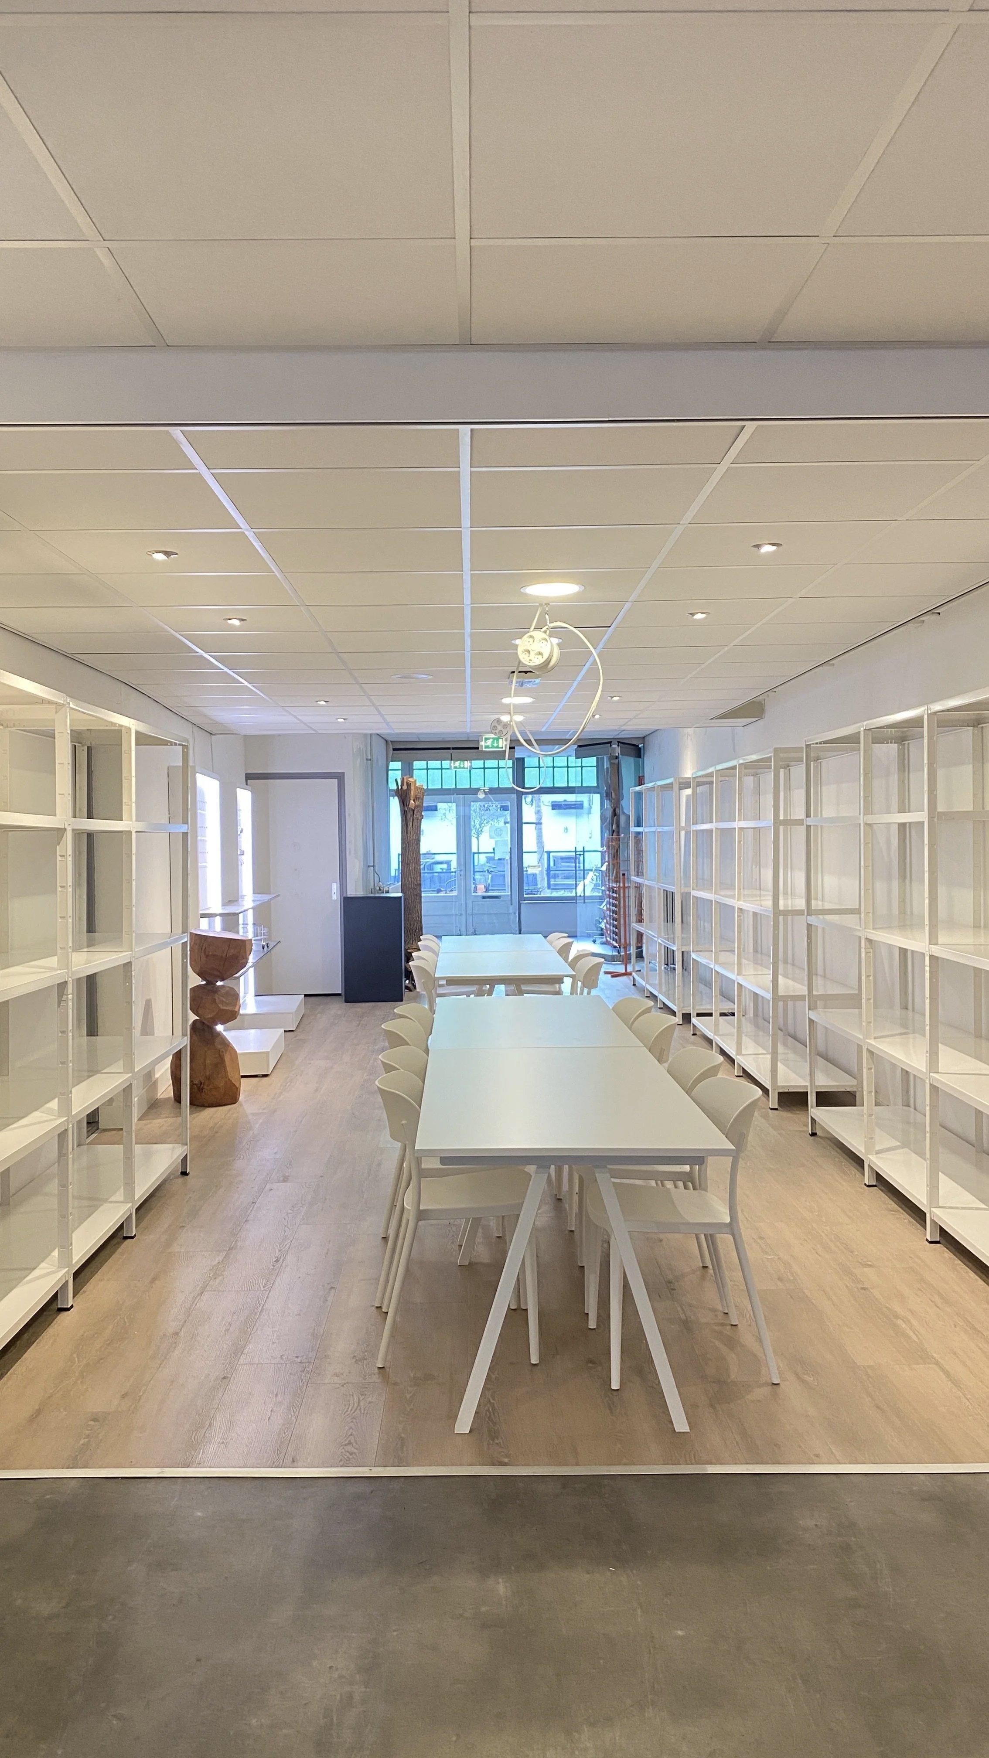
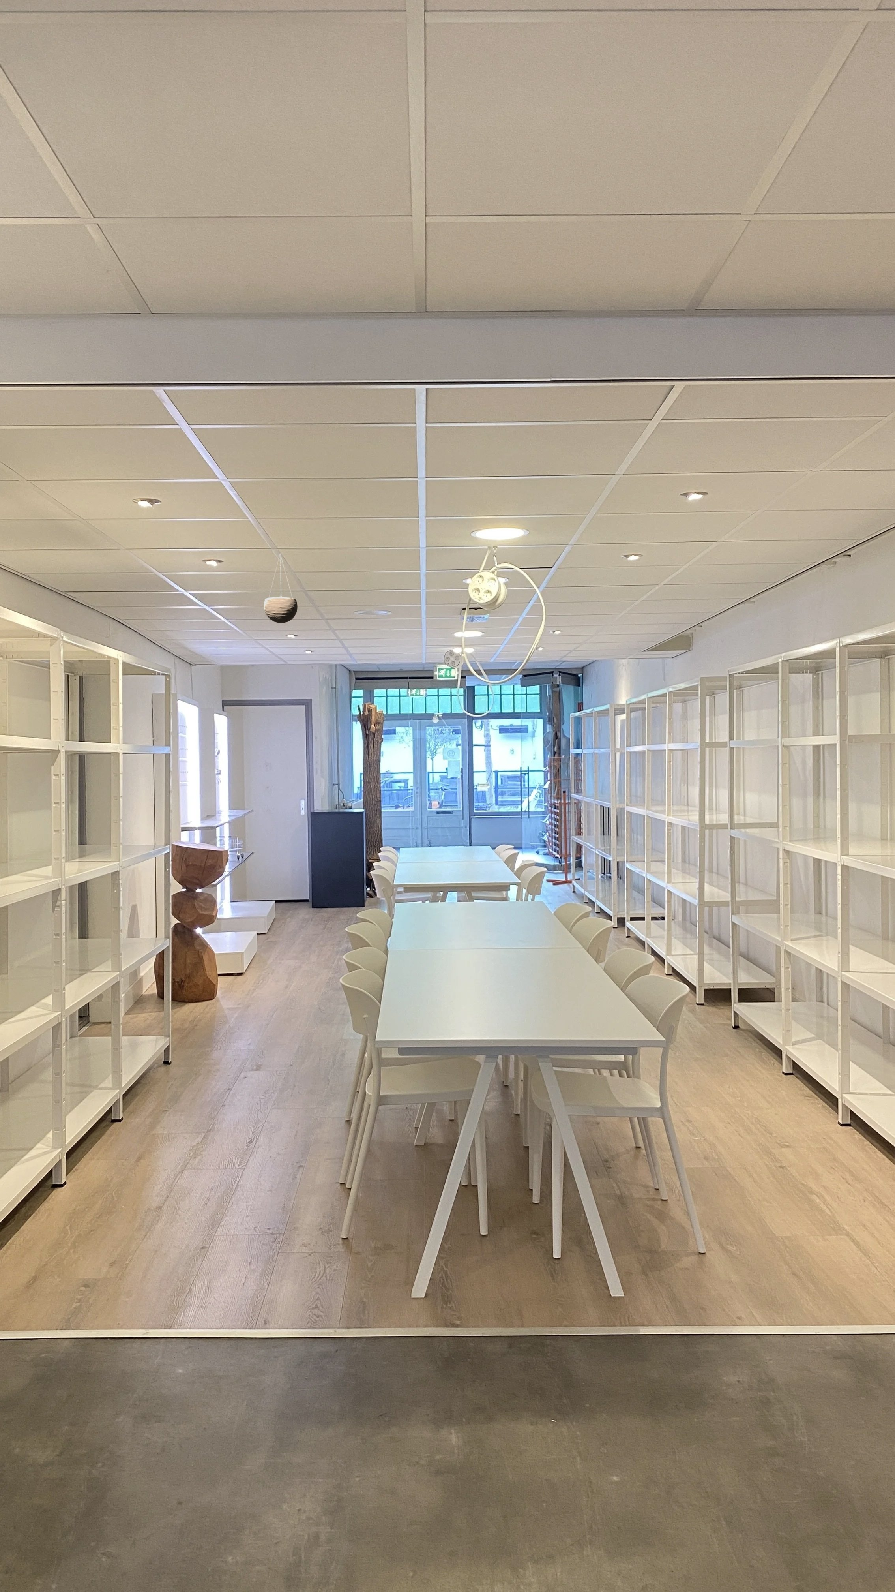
+ hanging planter [263,554,298,623]
